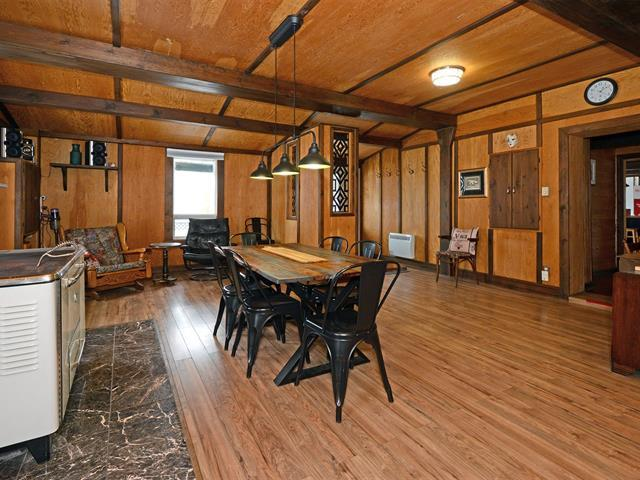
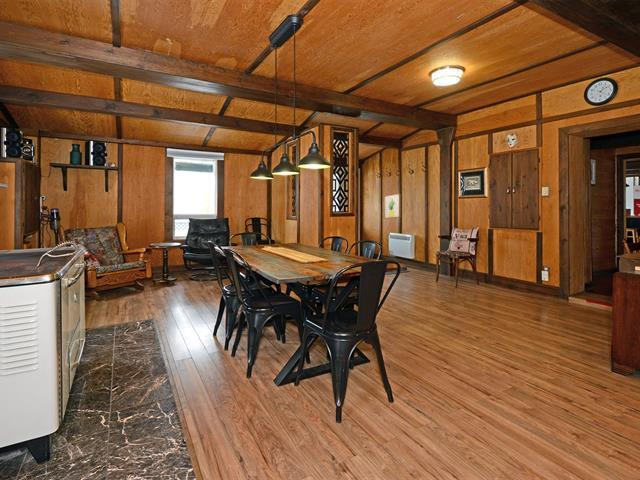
+ wall art [383,192,402,220]
